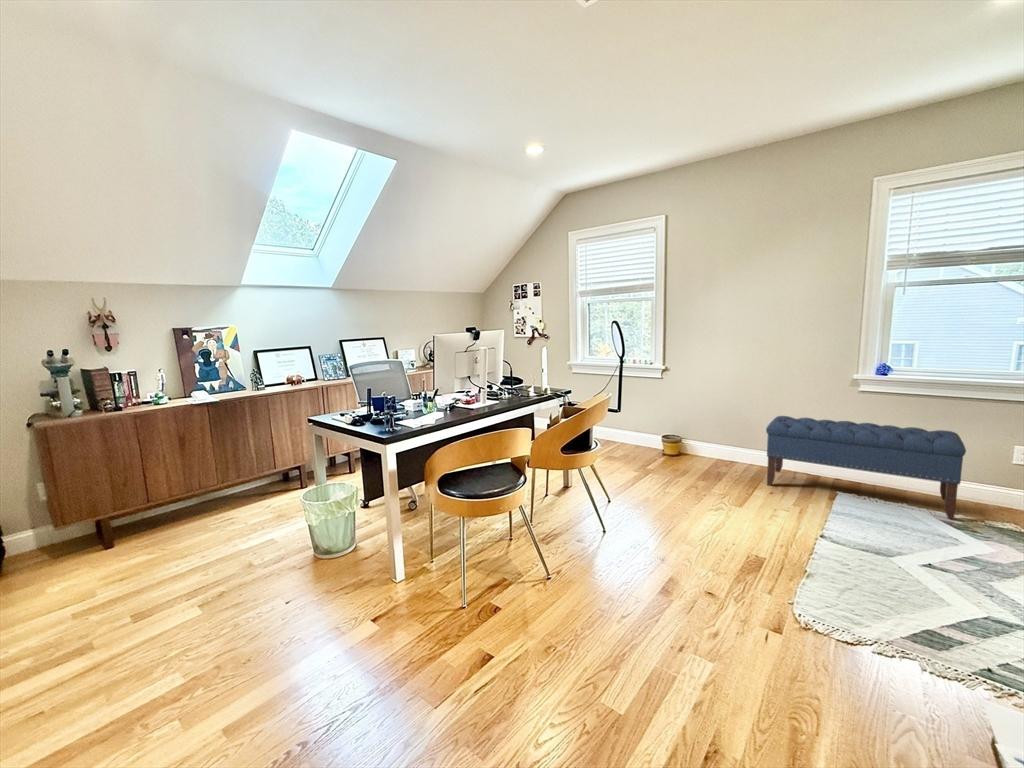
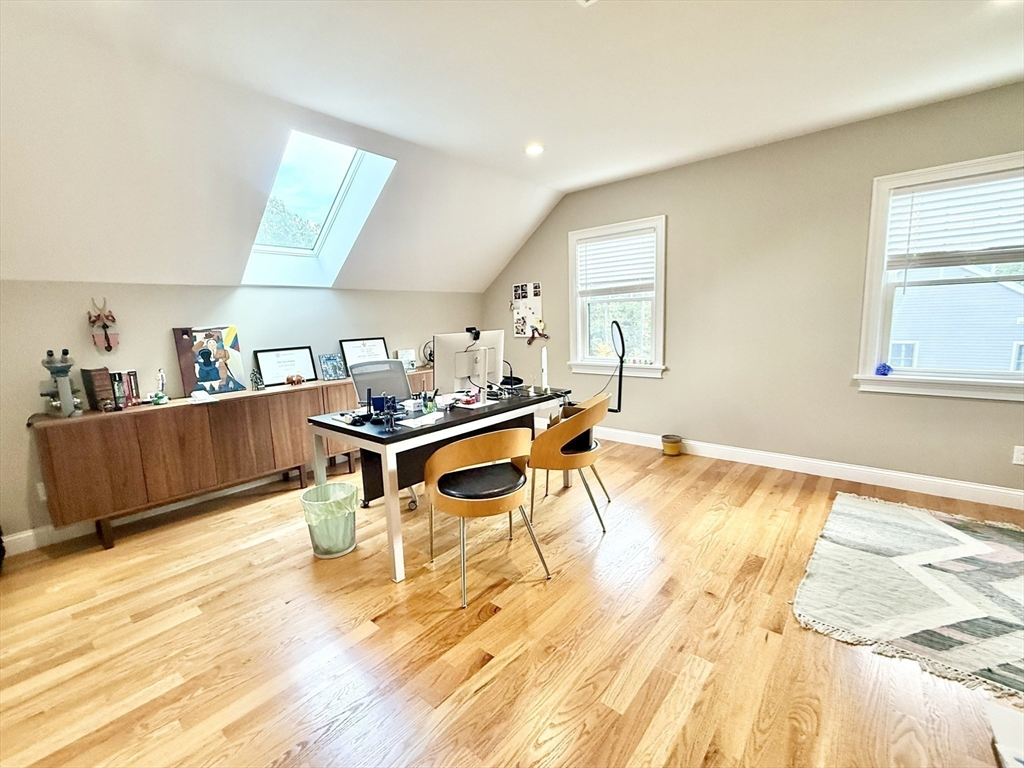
- bench [765,415,967,520]
